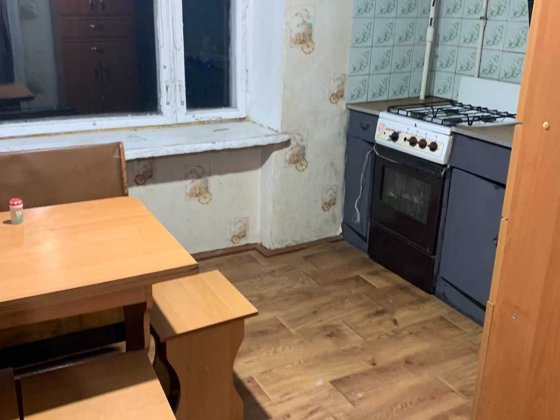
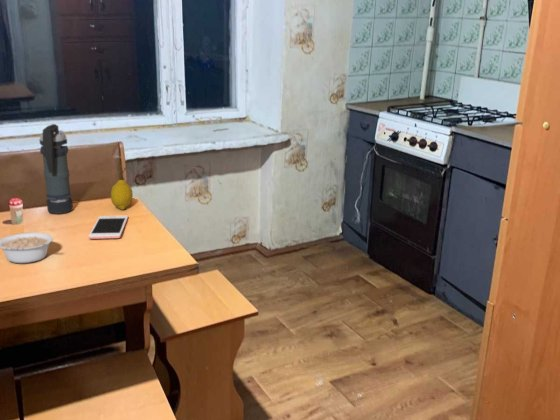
+ smoke grenade [39,123,74,215]
+ fruit [110,179,134,211]
+ legume [0,231,54,264]
+ cell phone [88,215,129,240]
